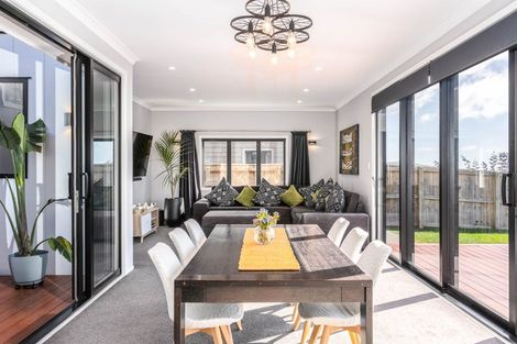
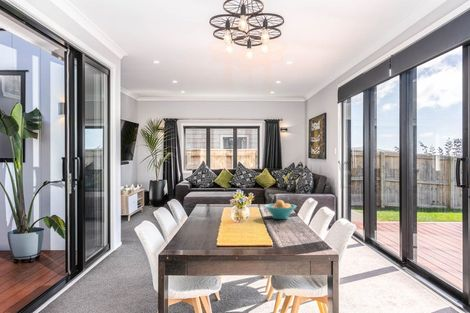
+ fruit bowl [264,199,297,220]
